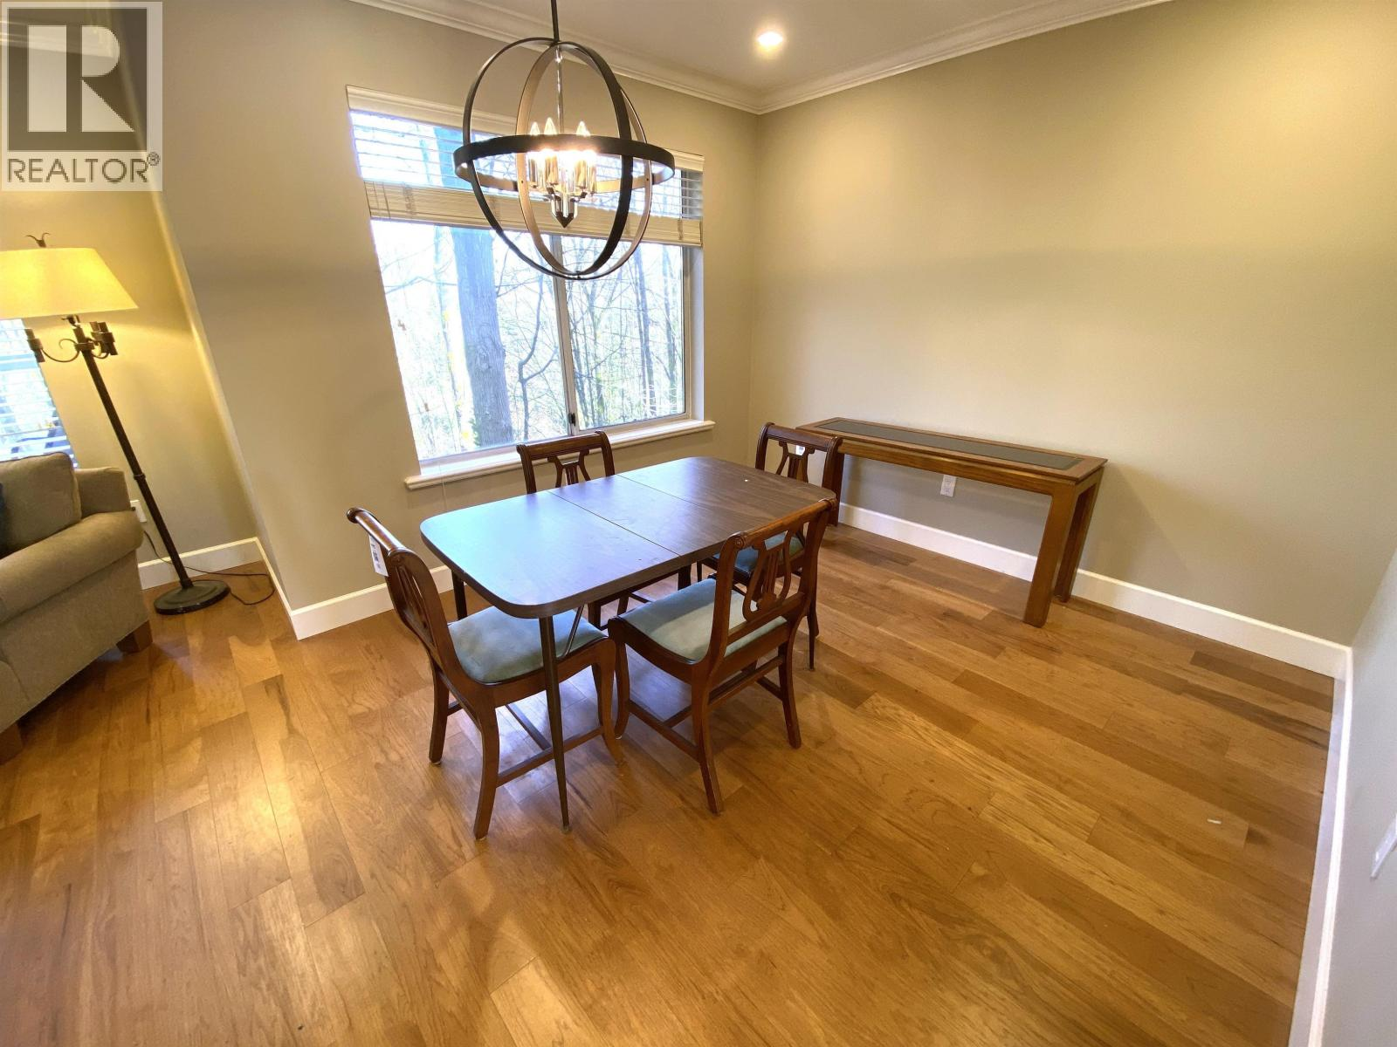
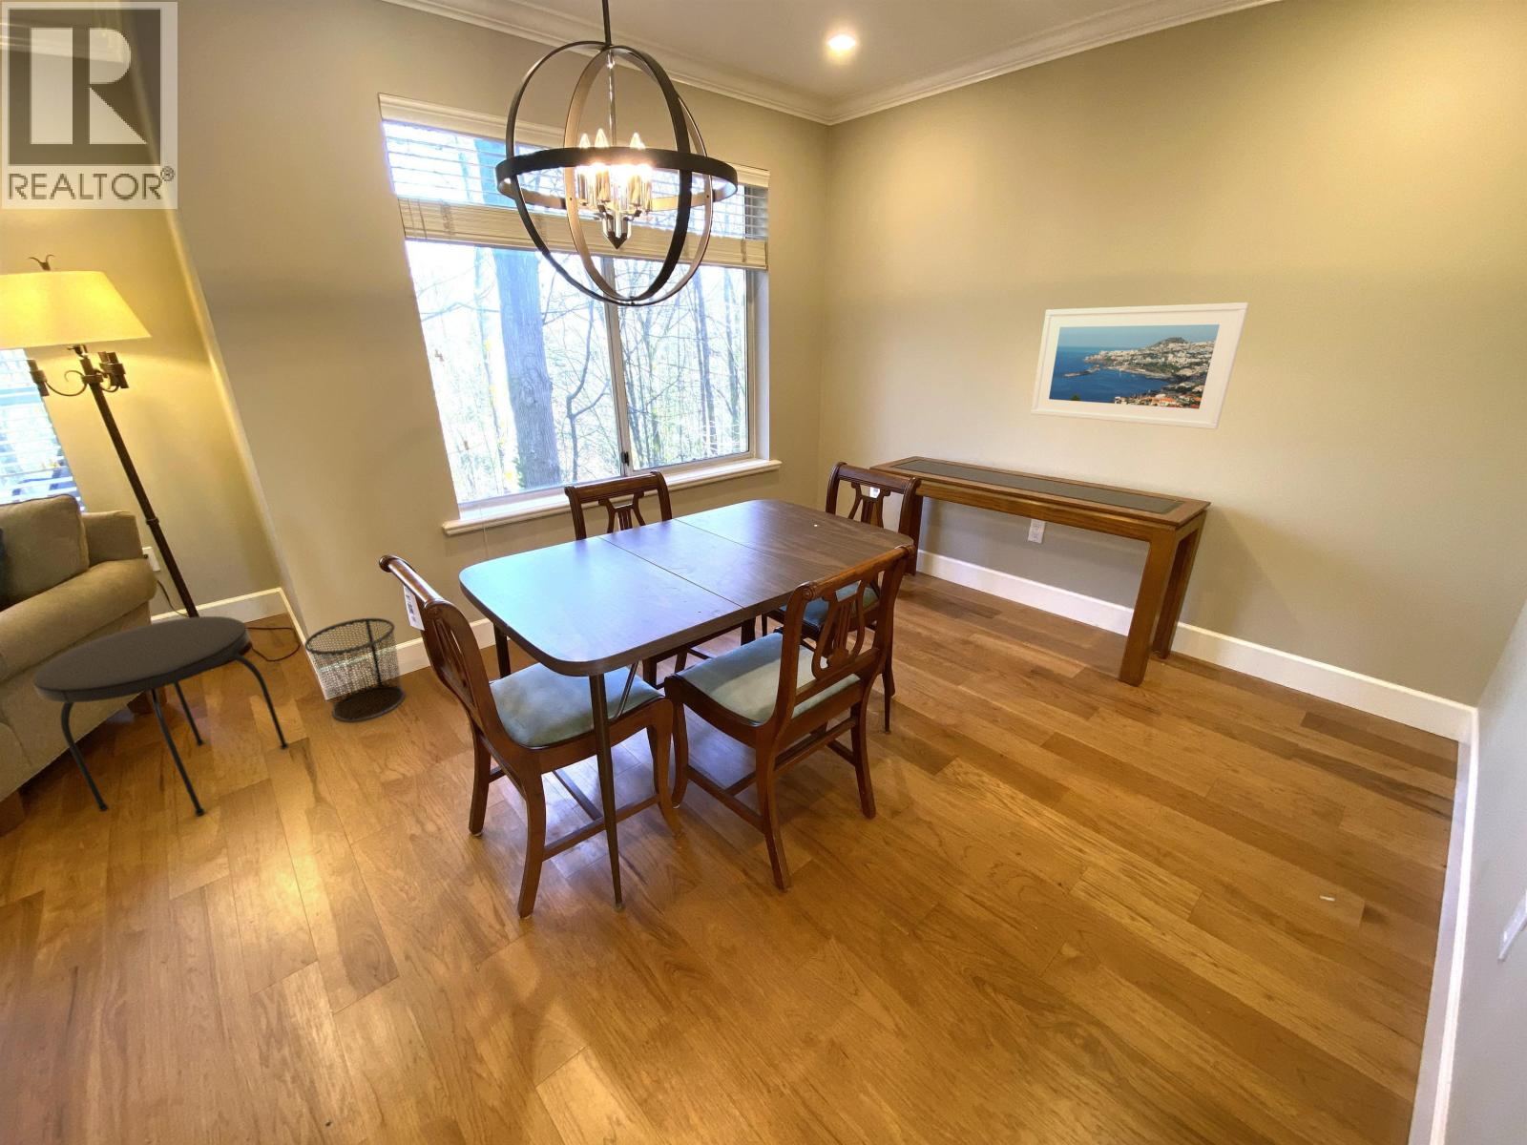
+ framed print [1029,302,1250,431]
+ side table [31,616,290,817]
+ waste bin [303,617,405,723]
